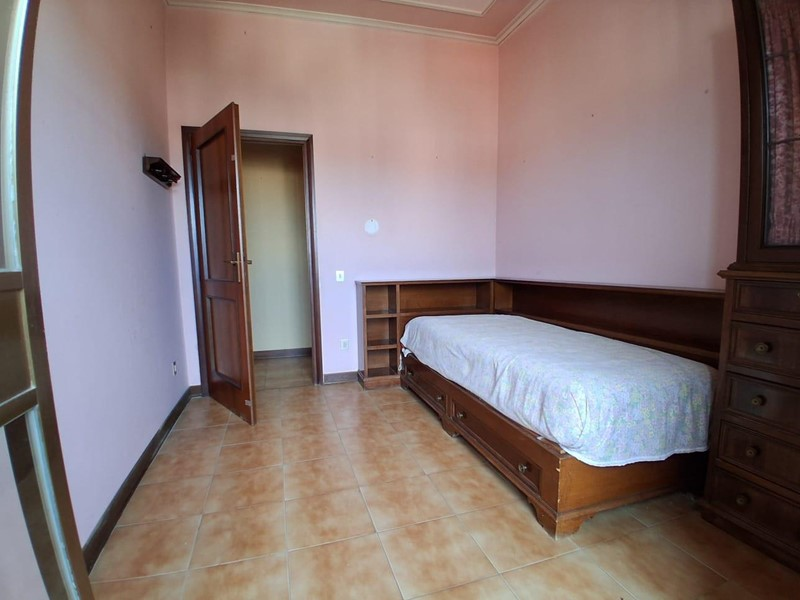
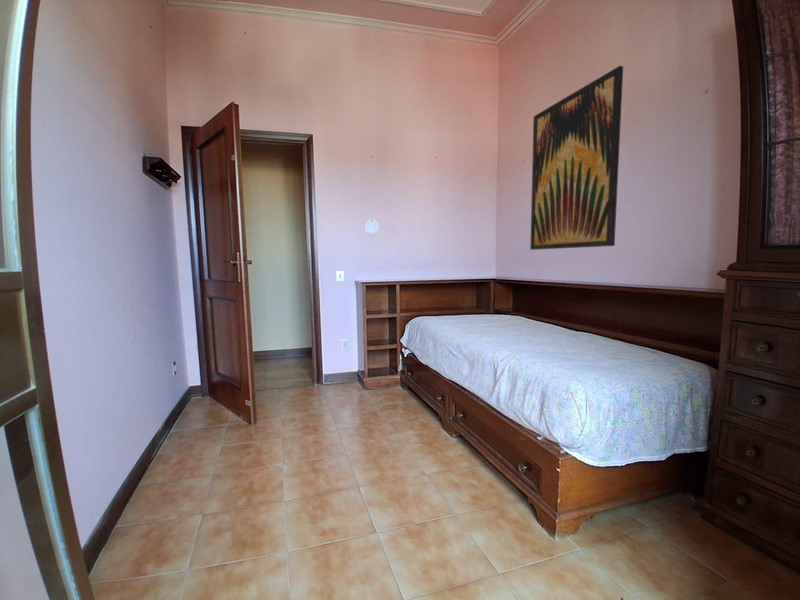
+ wall art [529,65,624,251]
